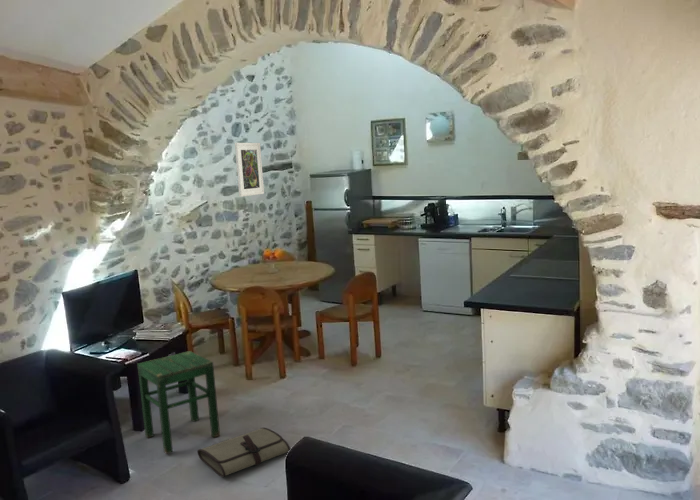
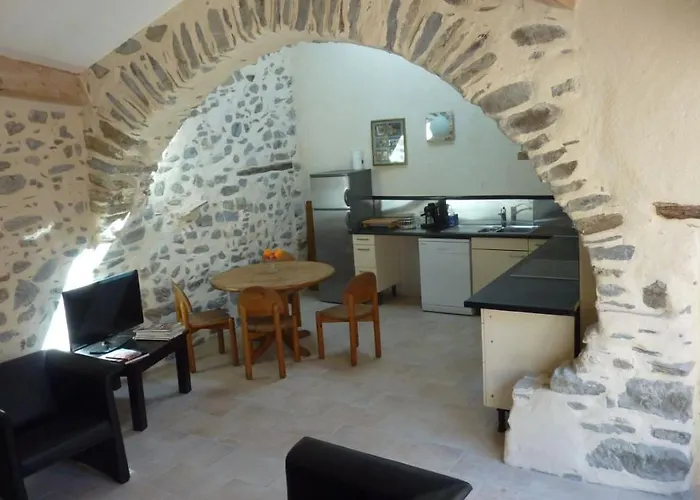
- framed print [234,142,265,198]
- stool [136,350,221,455]
- tool roll [196,426,291,478]
